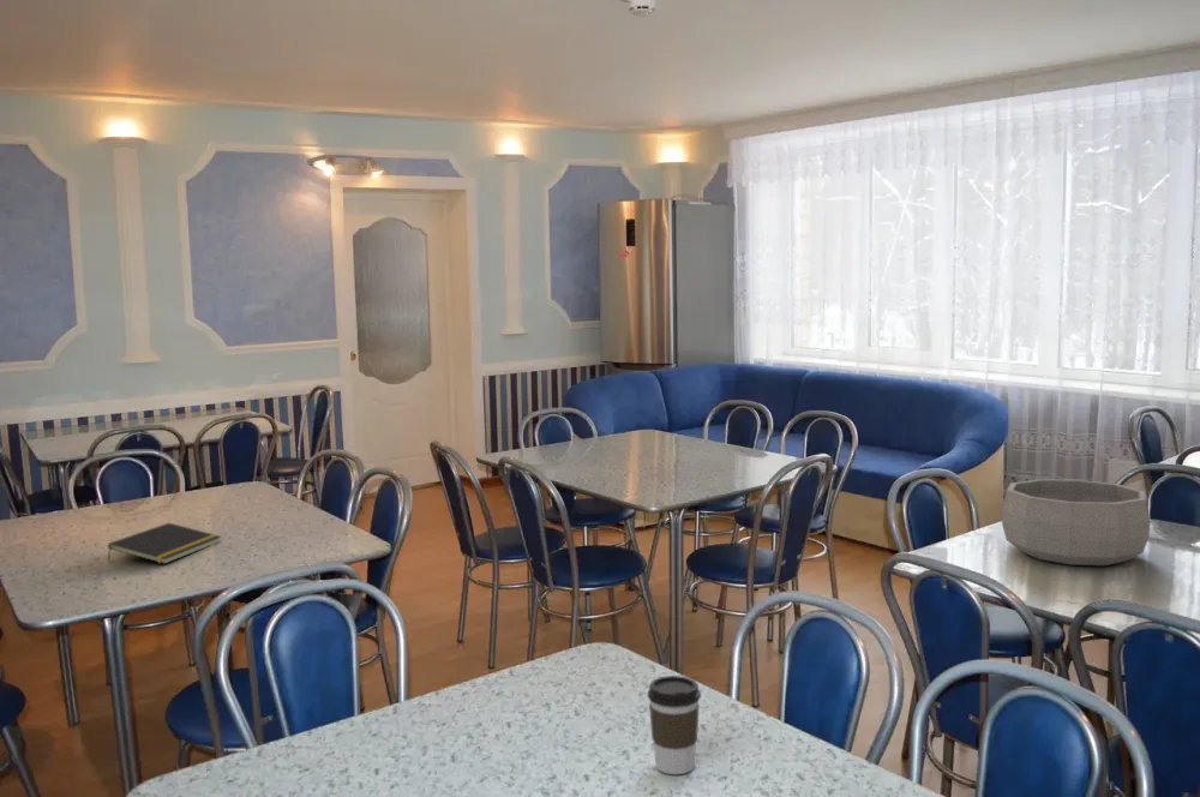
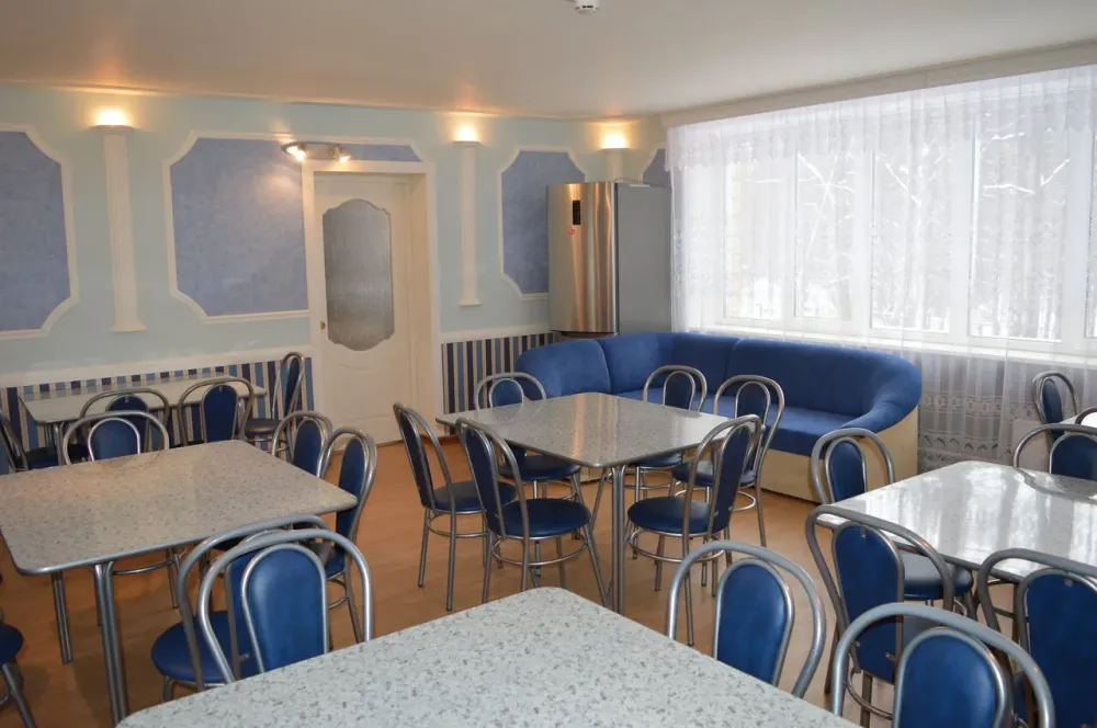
- coffee cup [647,675,702,775]
- decorative bowl [1001,478,1152,567]
- notepad [107,522,223,565]
